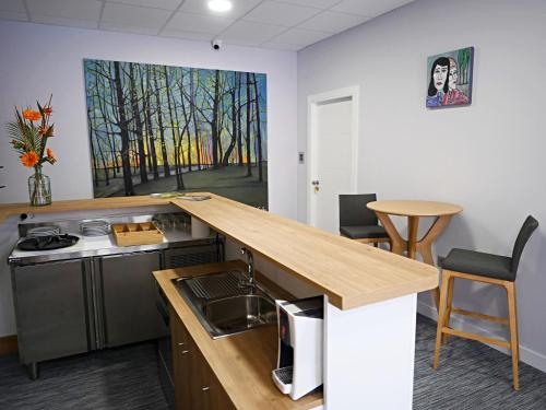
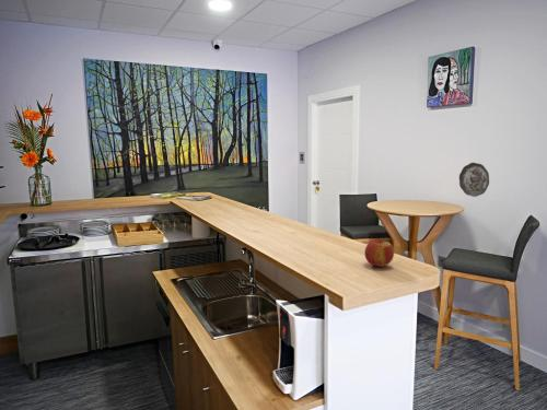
+ apple [363,238,395,268]
+ decorative plate [458,162,490,198]
